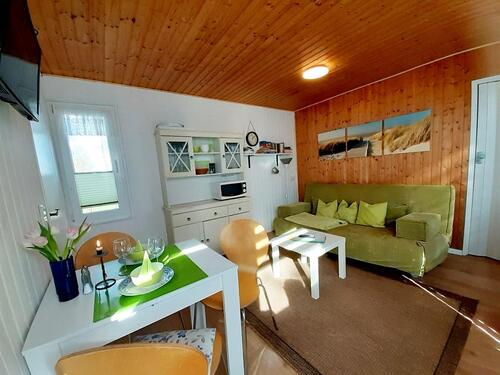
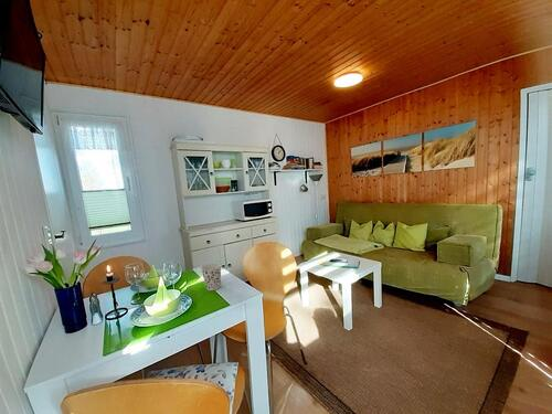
+ cup [200,262,222,291]
